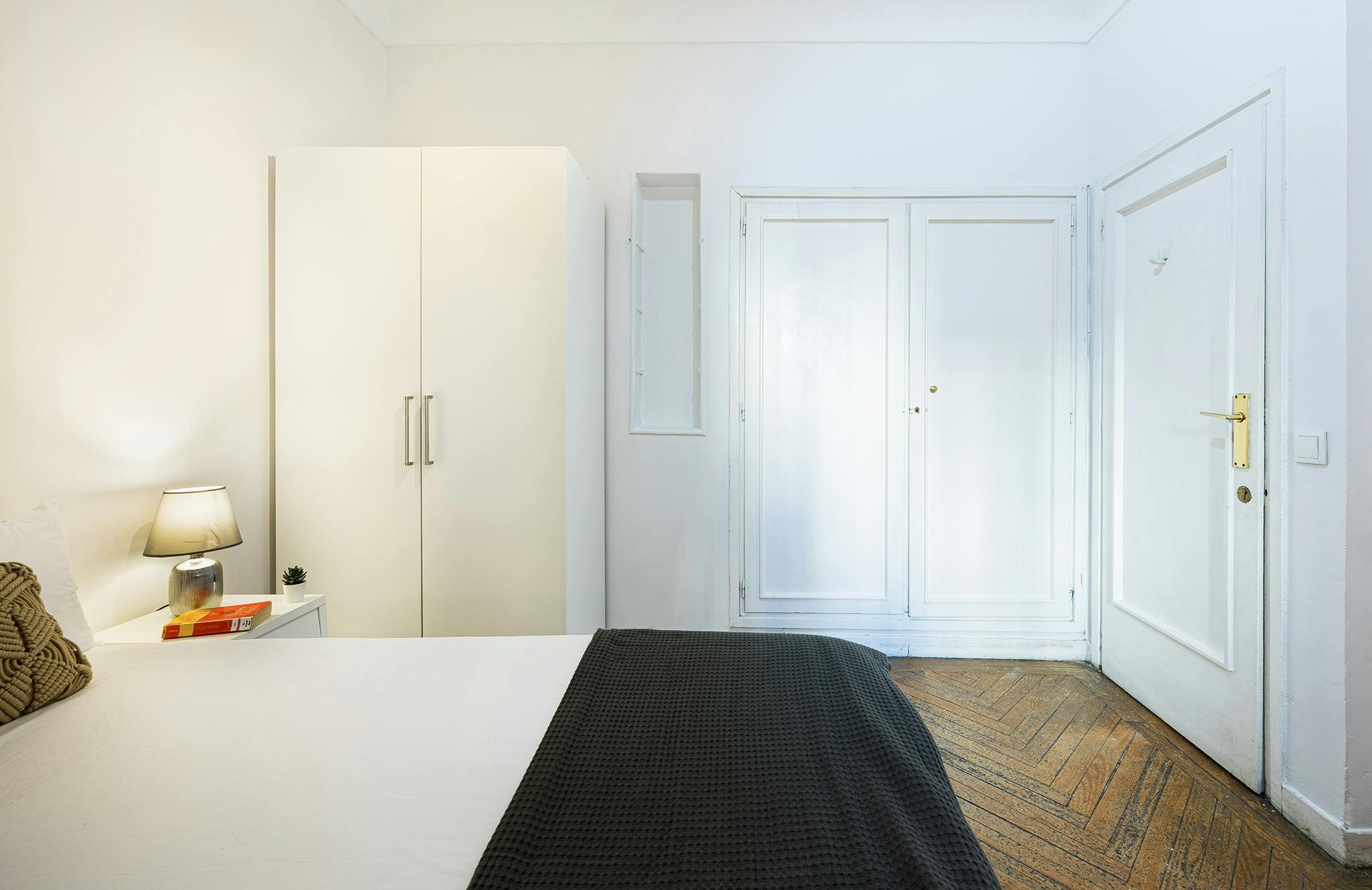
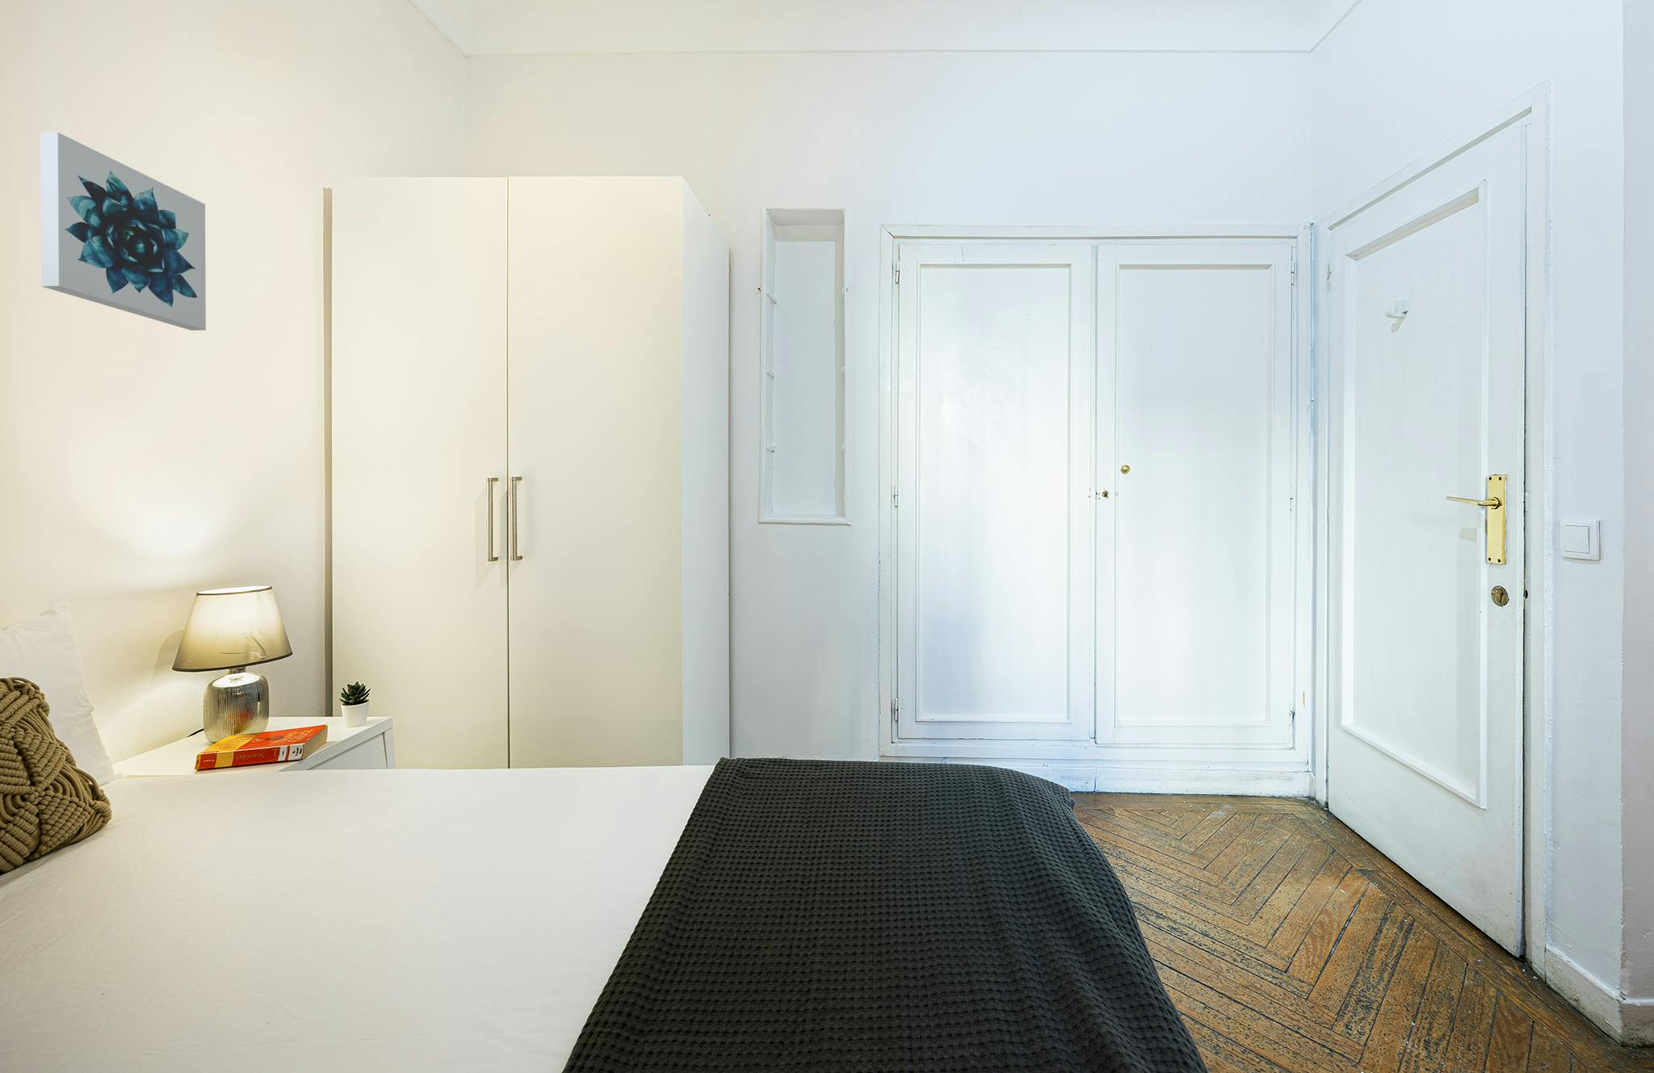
+ wall art [40,131,207,332]
